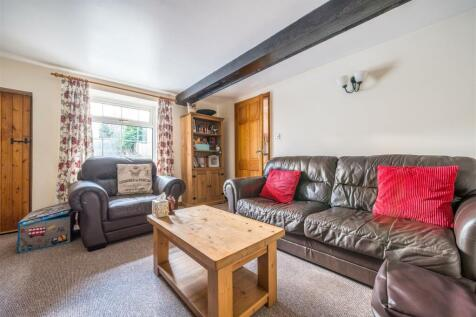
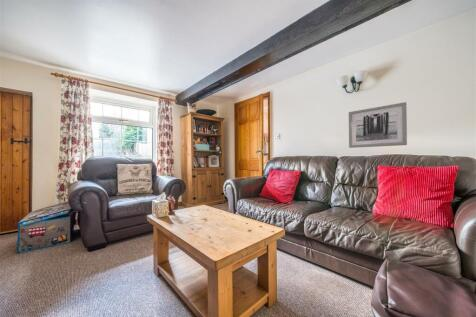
+ wall art [348,101,408,149]
